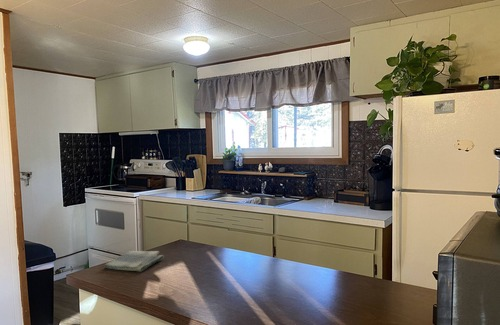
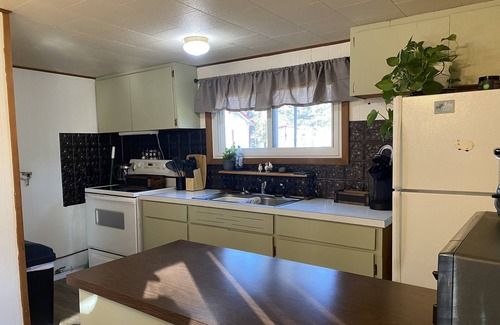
- dish towel [103,250,165,273]
